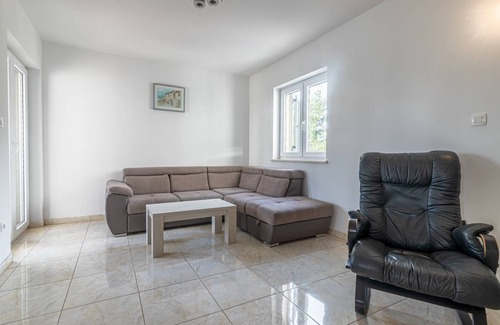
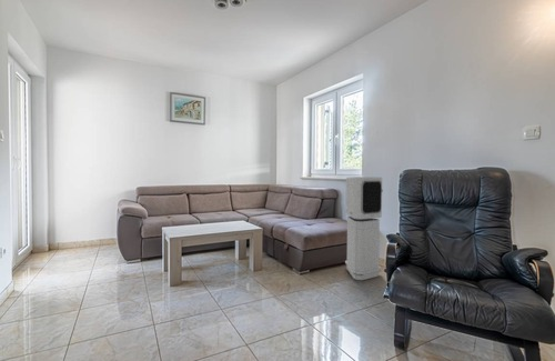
+ air purifier [344,176,384,281]
